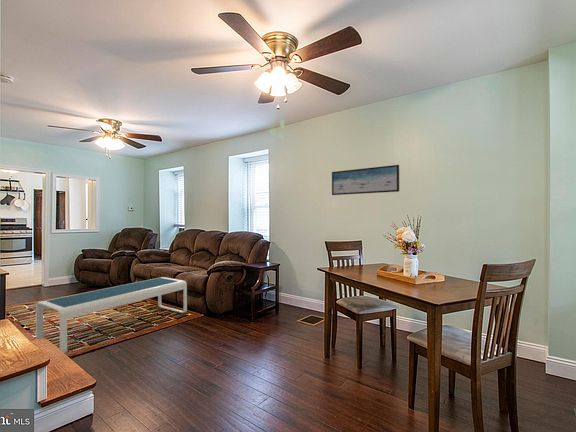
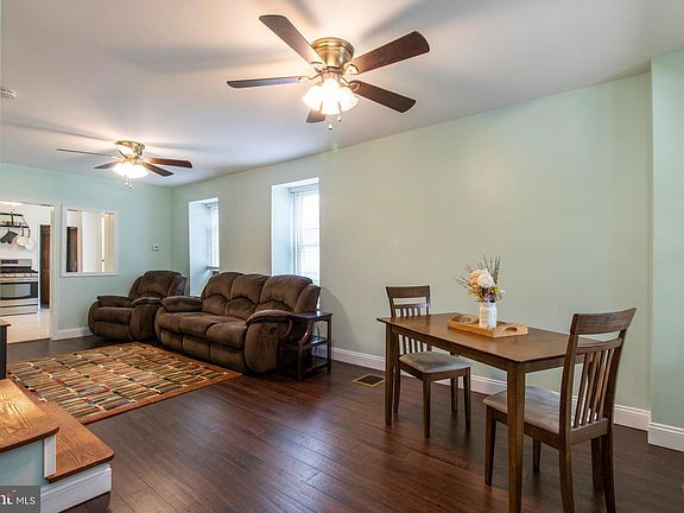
- wall art [331,164,400,196]
- coffee table [35,276,188,354]
